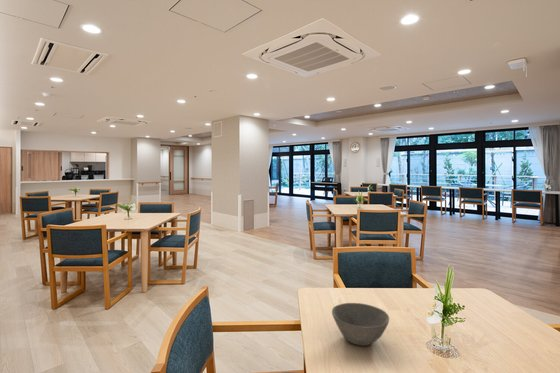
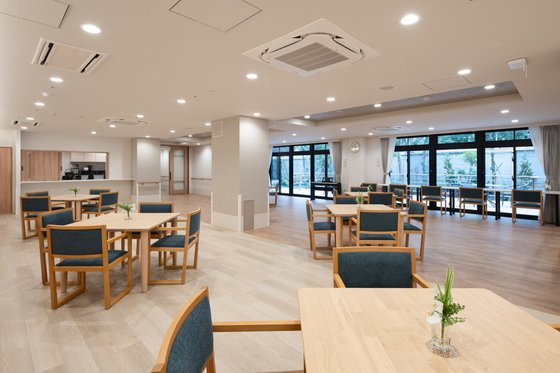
- bowl [331,302,390,347]
